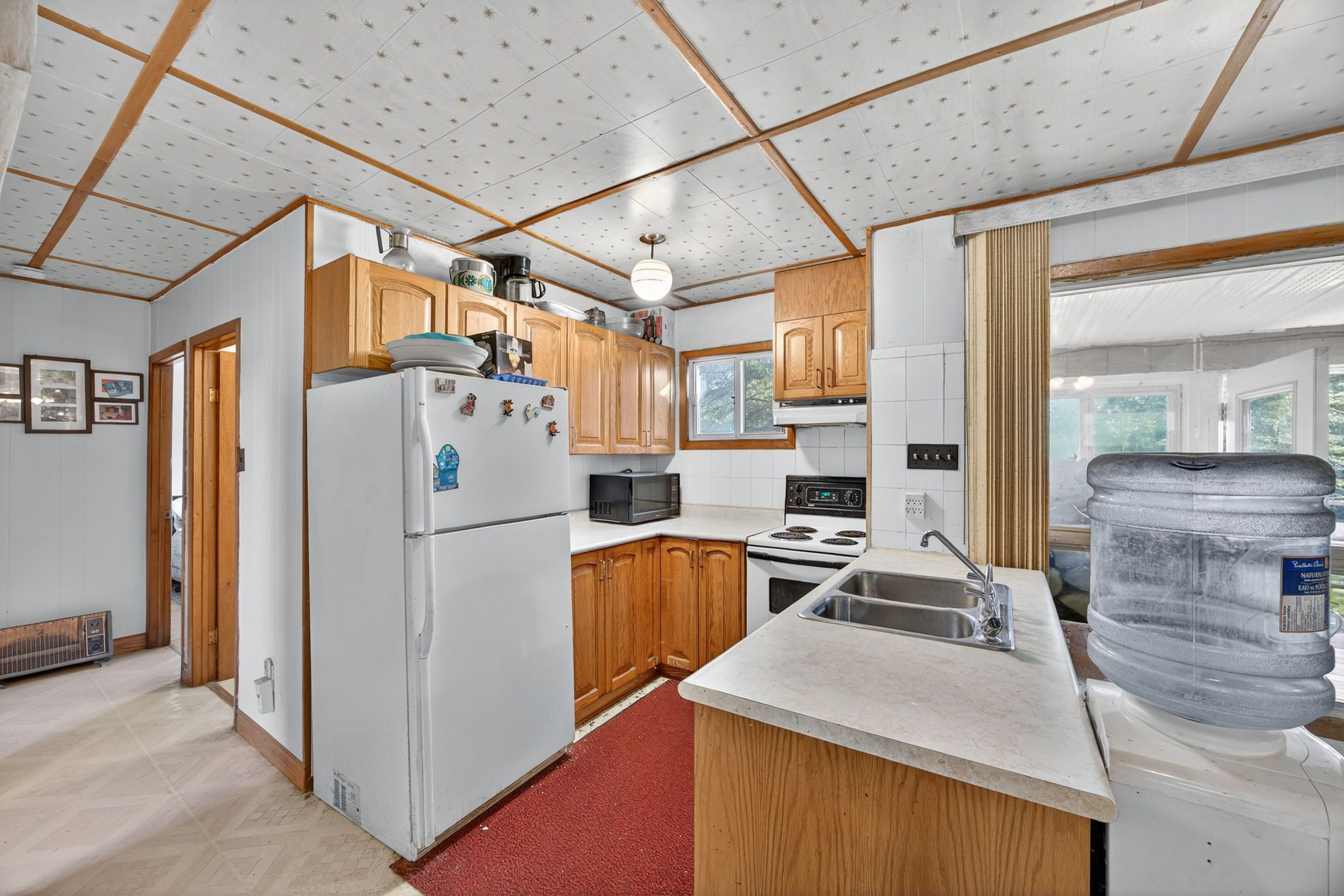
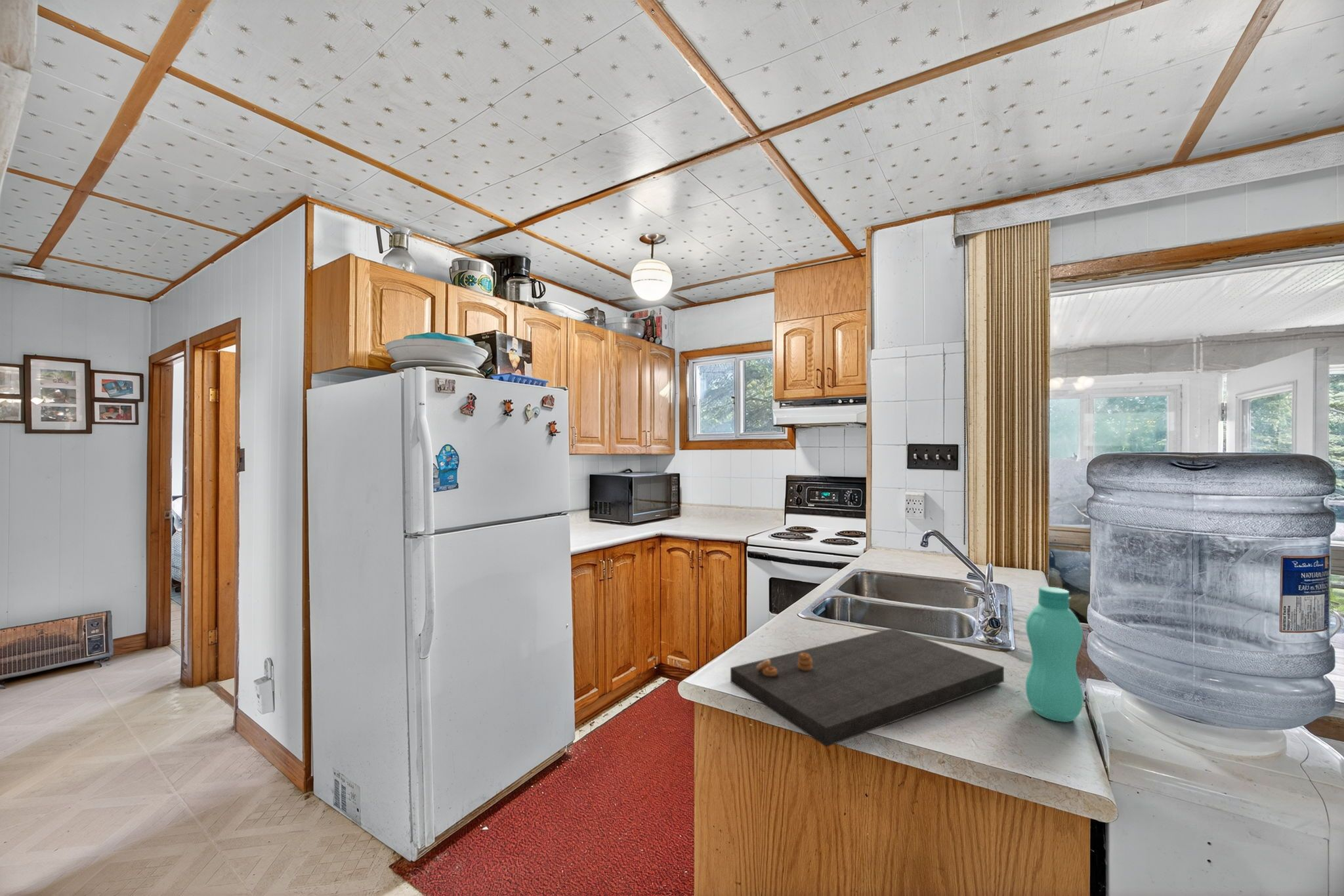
+ bottle [1025,586,1084,723]
+ cutting board [730,627,1005,748]
